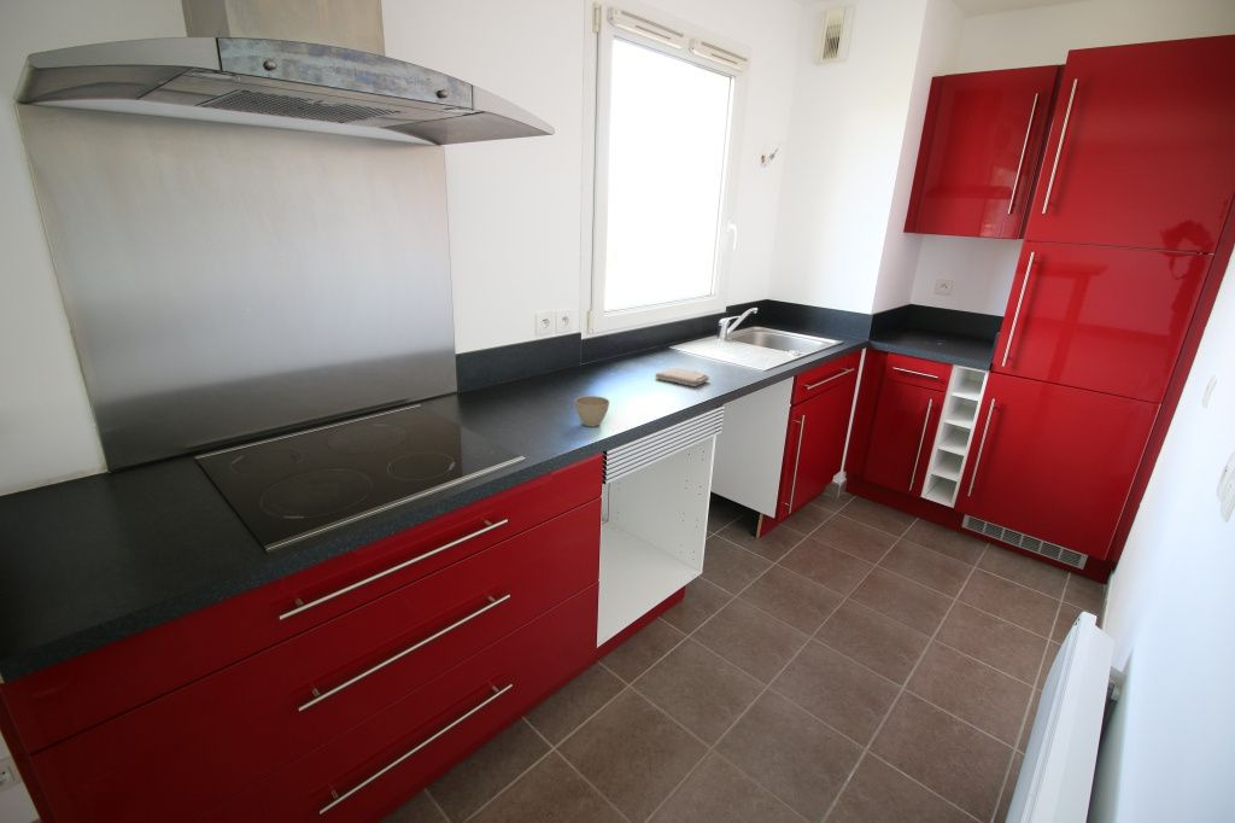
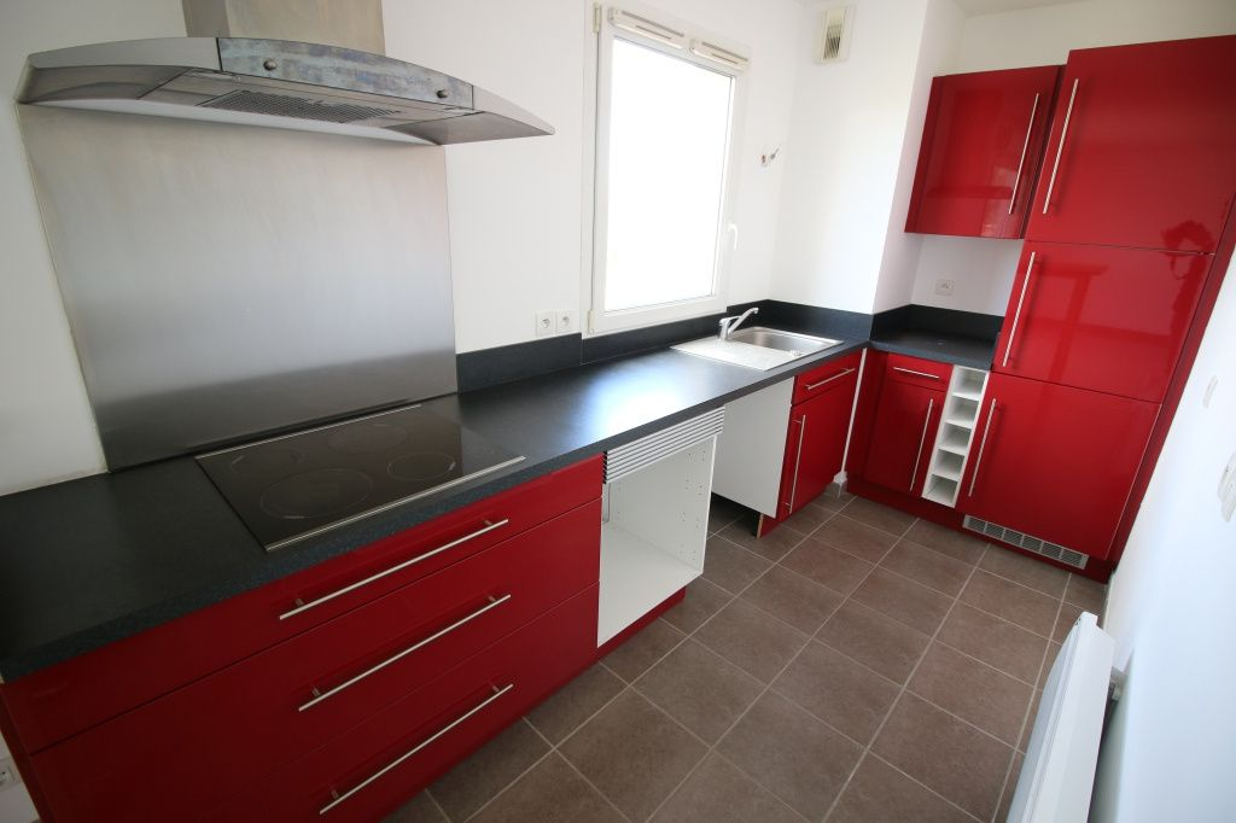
- flower pot [574,395,610,428]
- washcloth [654,366,710,387]
